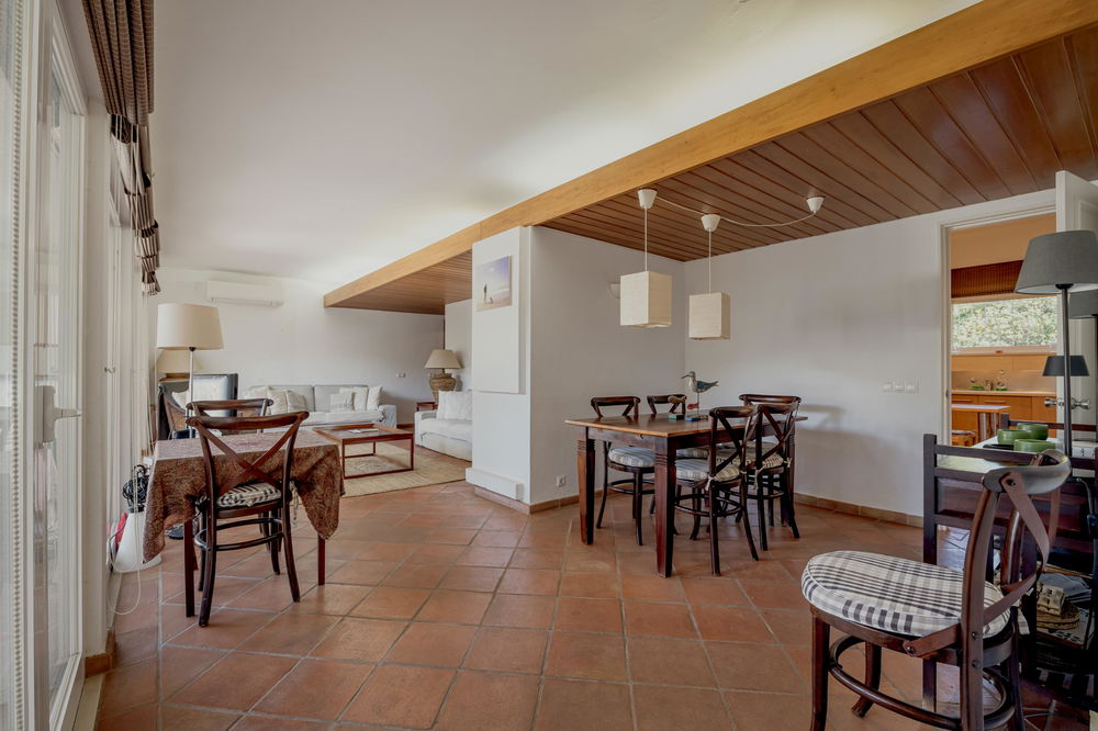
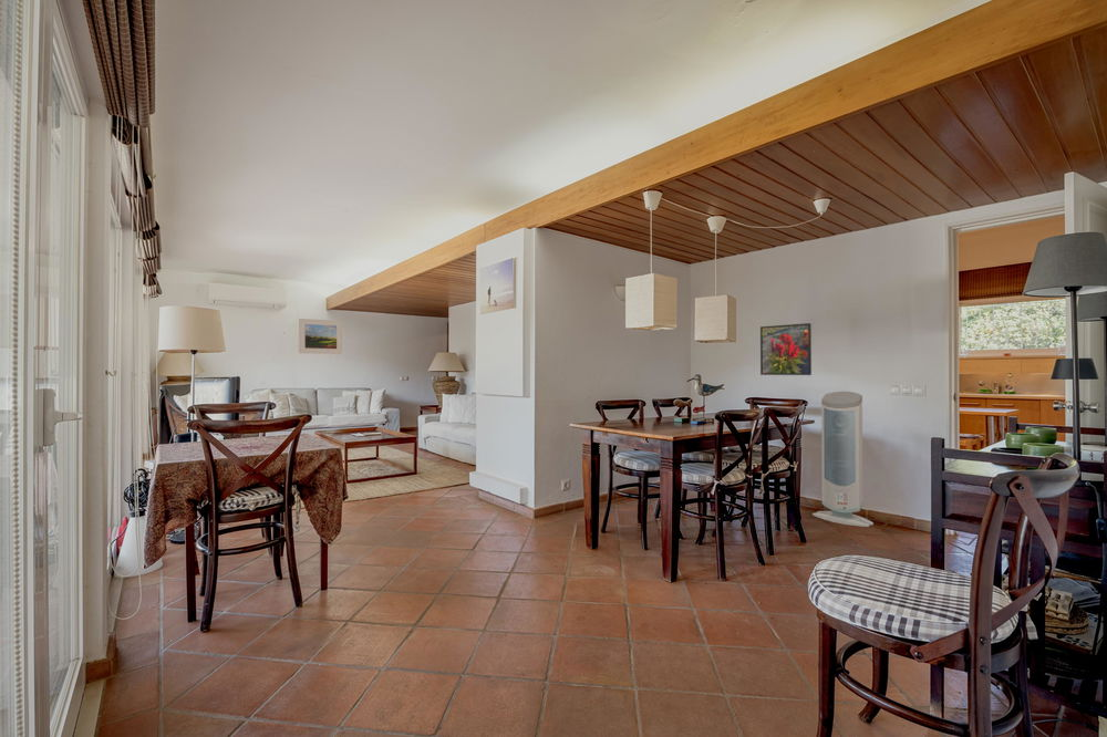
+ air purifier [811,391,875,528]
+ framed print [298,318,343,355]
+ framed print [759,322,813,376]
